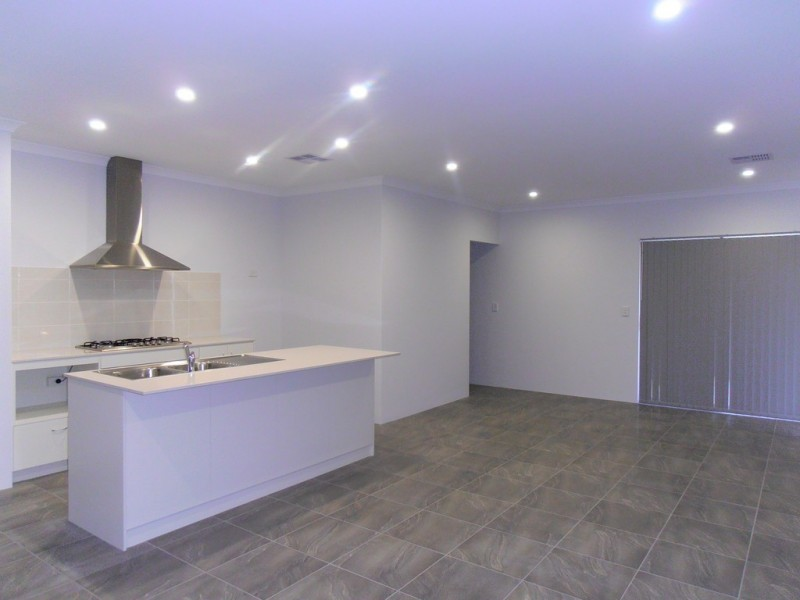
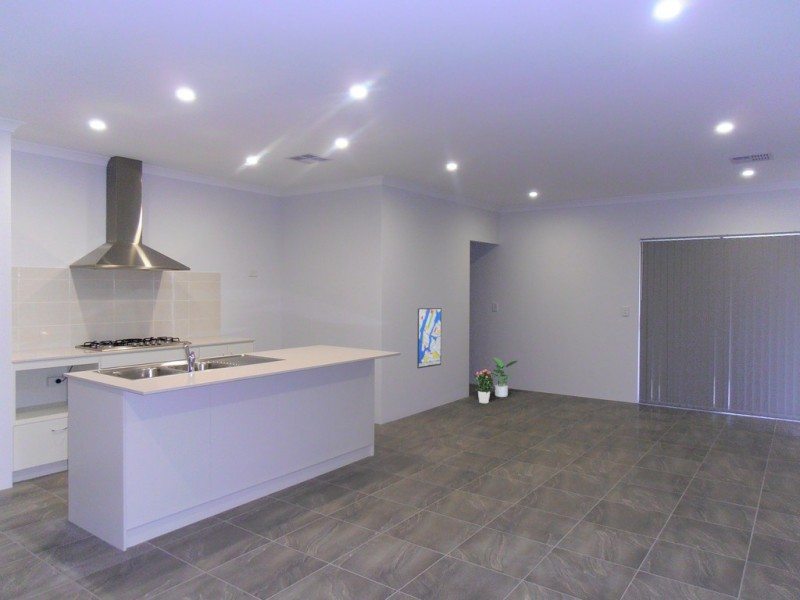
+ potted flower [472,368,496,404]
+ wall art [416,307,442,369]
+ potted plant [491,356,518,398]
